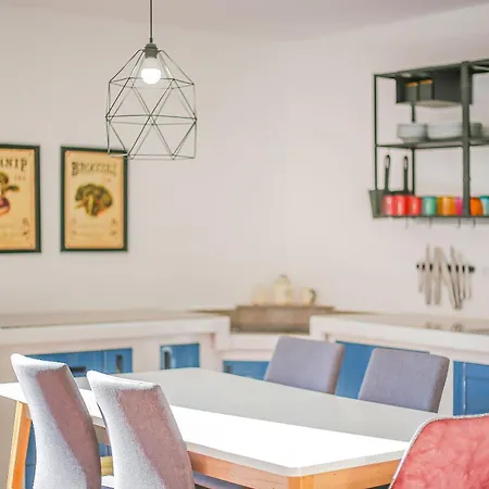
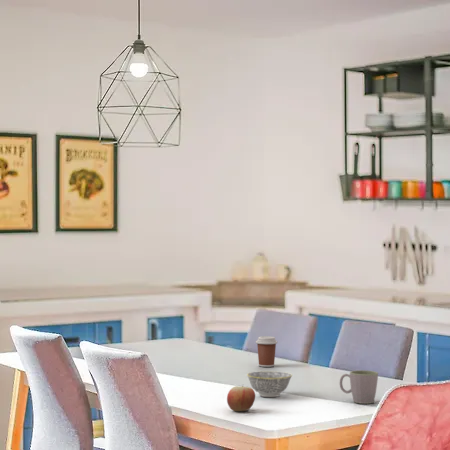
+ bowl [246,370,293,398]
+ coffee cup [255,335,278,368]
+ apple [226,385,256,412]
+ mug [339,369,379,405]
